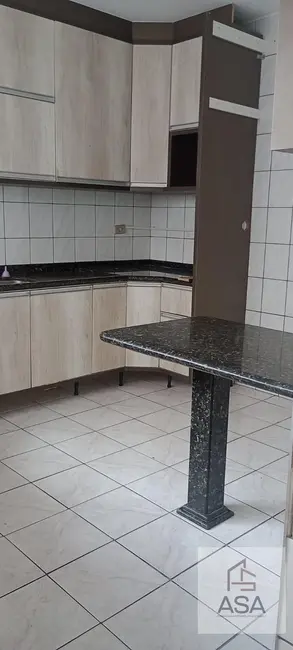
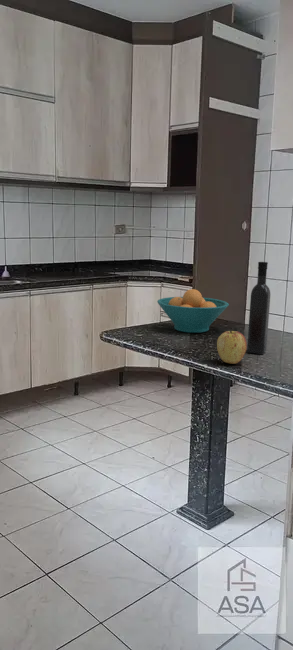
+ wine bottle [246,261,271,355]
+ apple [216,330,248,365]
+ fruit bowl [156,288,230,334]
